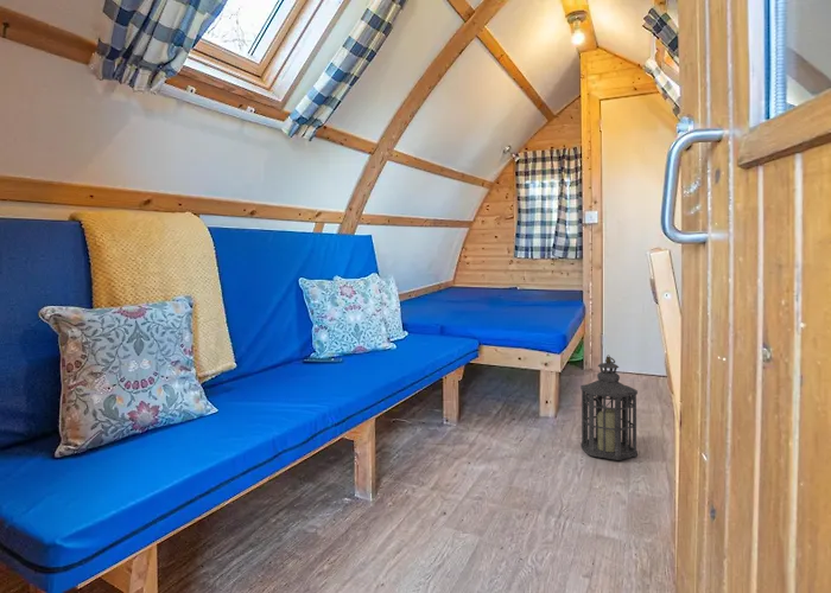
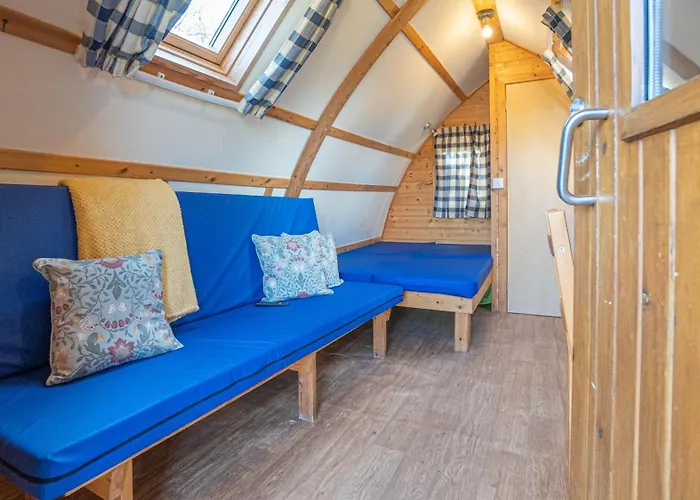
- lantern [579,353,639,461]
